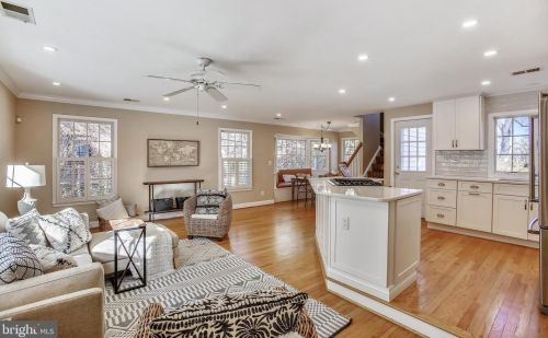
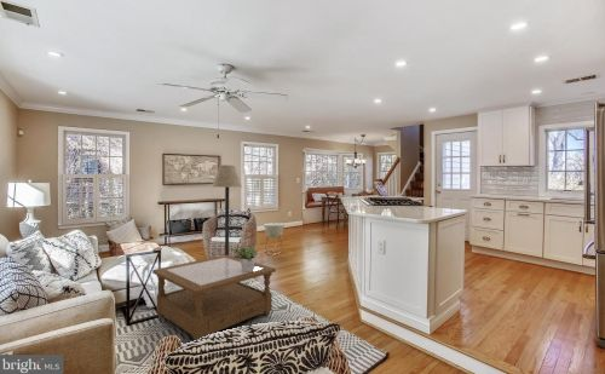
+ planter [263,221,286,257]
+ potted plant [231,244,259,272]
+ floor lamp [212,163,243,255]
+ coffee table [151,254,277,341]
